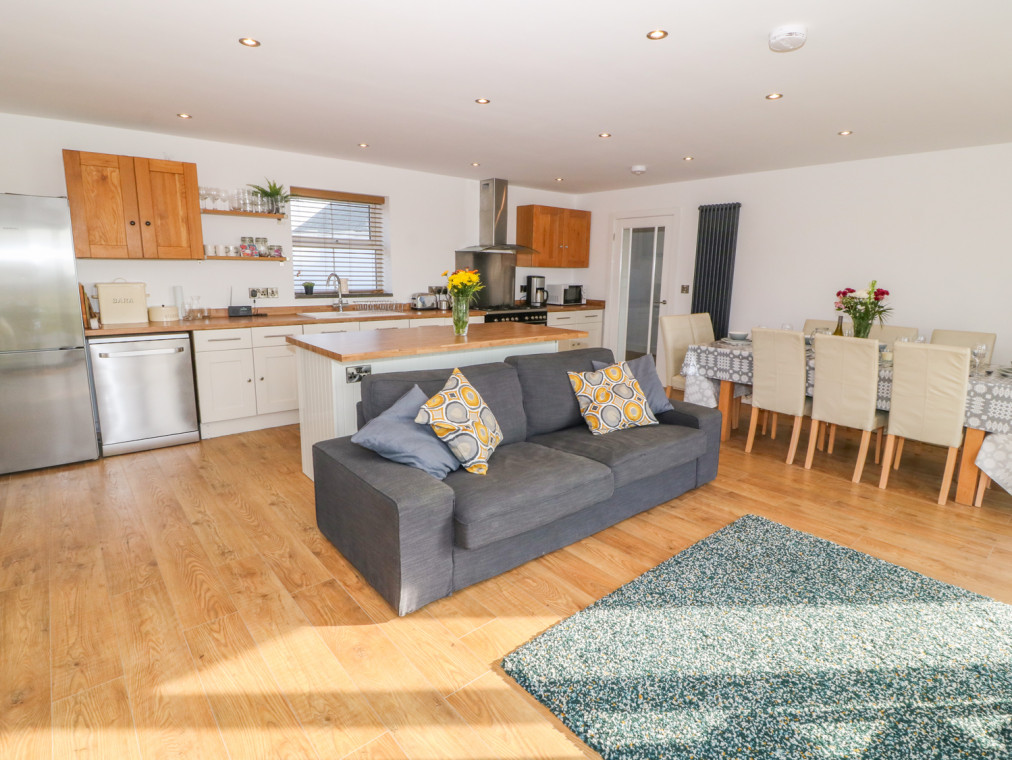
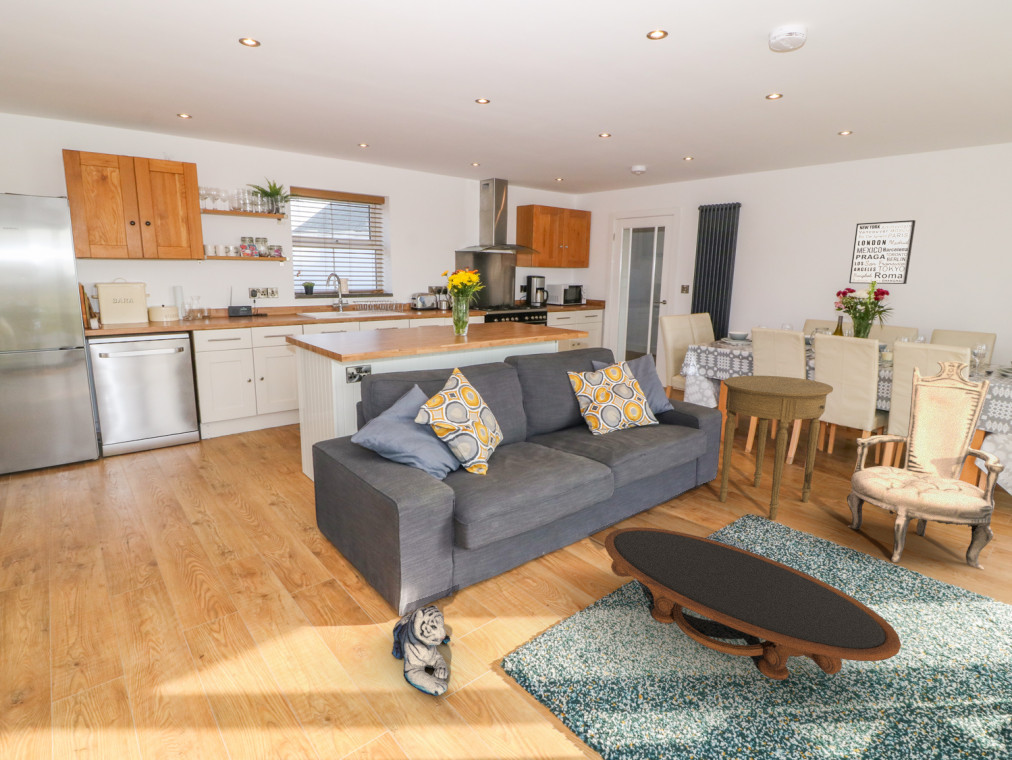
+ plush toy [390,604,452,697]
+ wall art [848,219,916,285]
+ armchair [846,360,1006,570]
+ coffee table [604,526,902,681]
+ side table [719,375,834,521]
